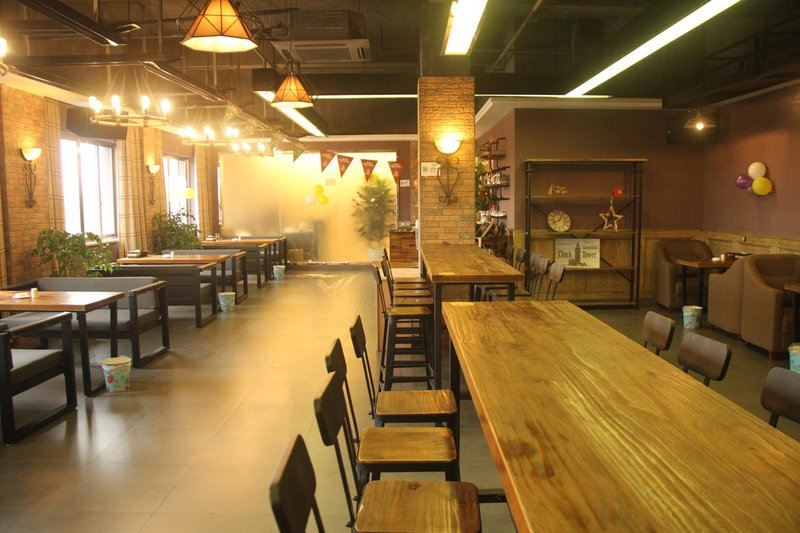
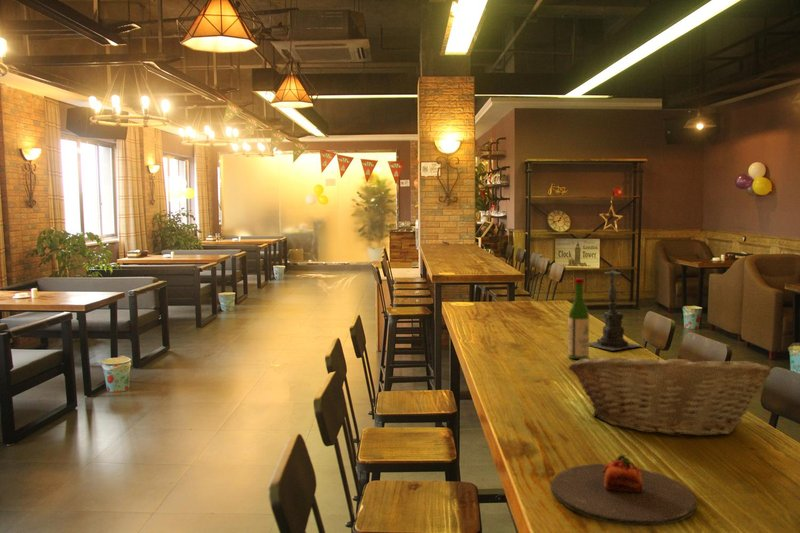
+ plate [550,453,698,527]
+ candle holder [589,262,643,352]
+ wine bottle [567,277,590,360]
+ fruit basket [567,349,772,437]
